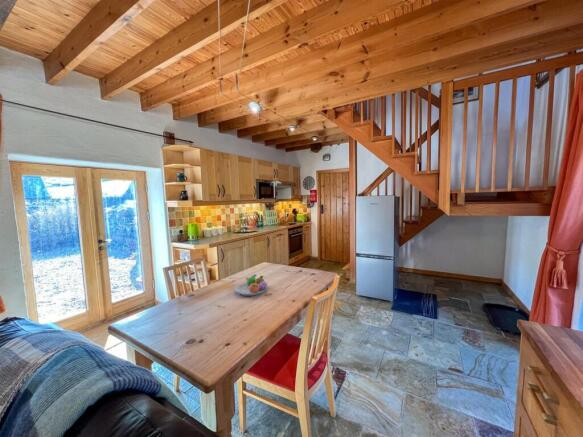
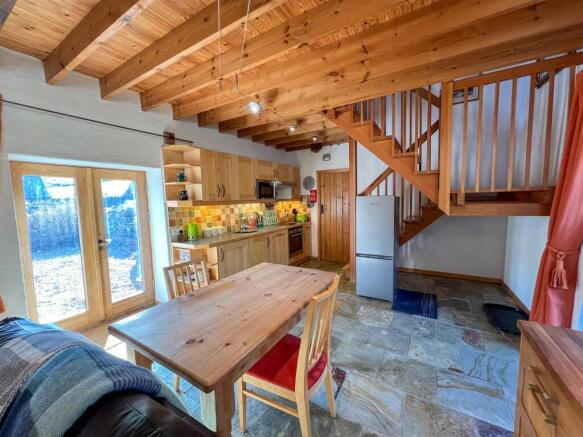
- fruit bowl [234,274,268,297]
